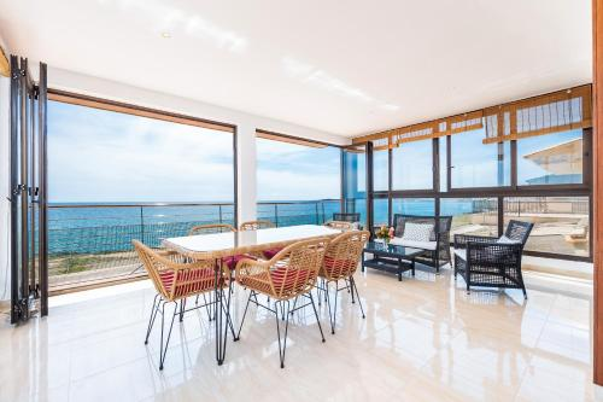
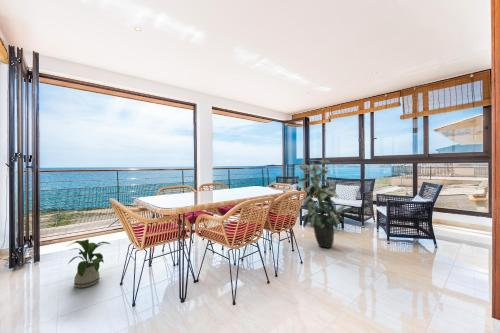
+ indoor plant [294,159,347,249]
+ house plant [66,238,111,289]
